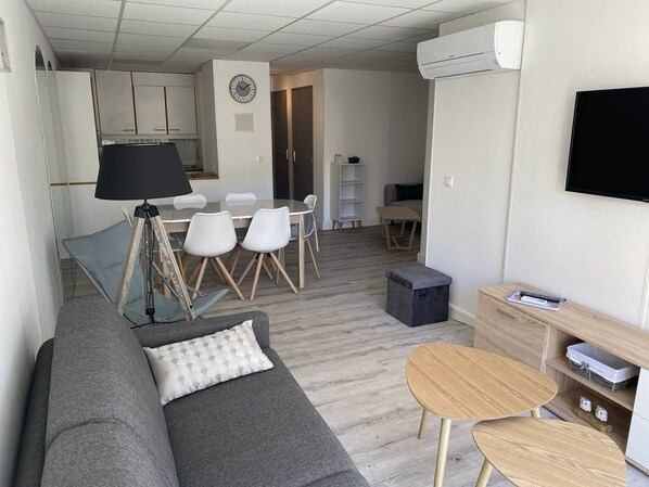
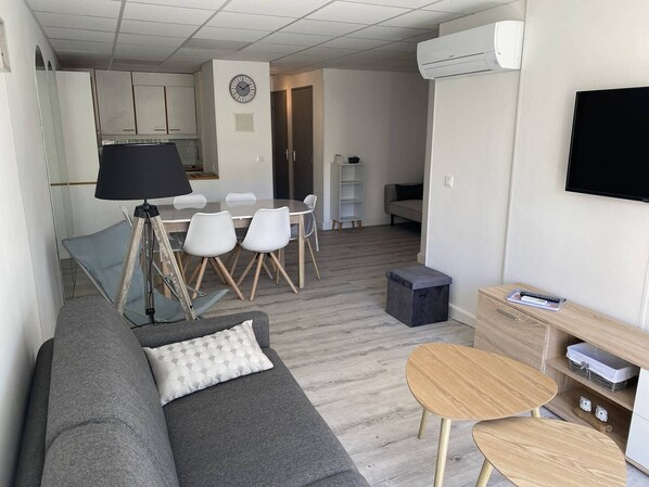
- coffee table [374,206,422,252]
